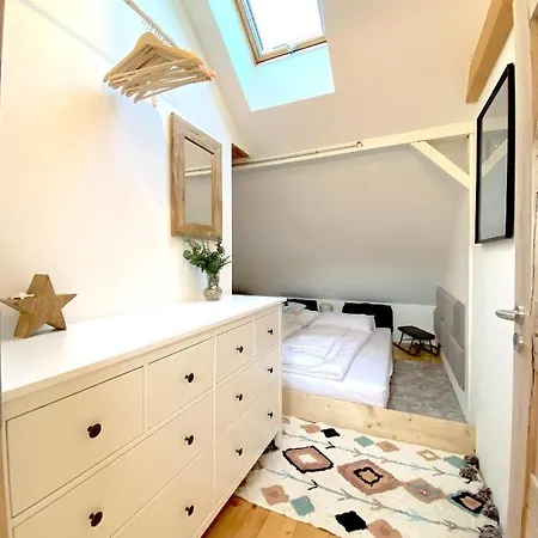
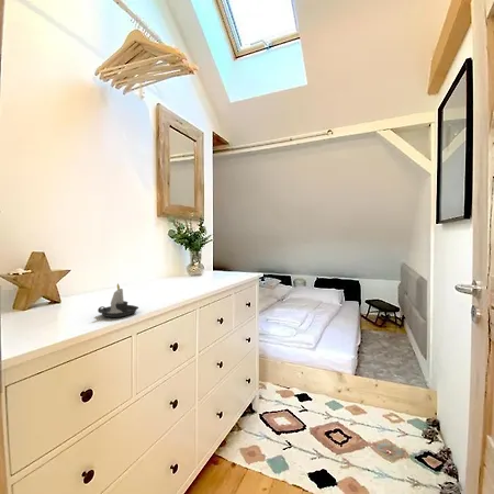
+ candle [97,282,141,318]
